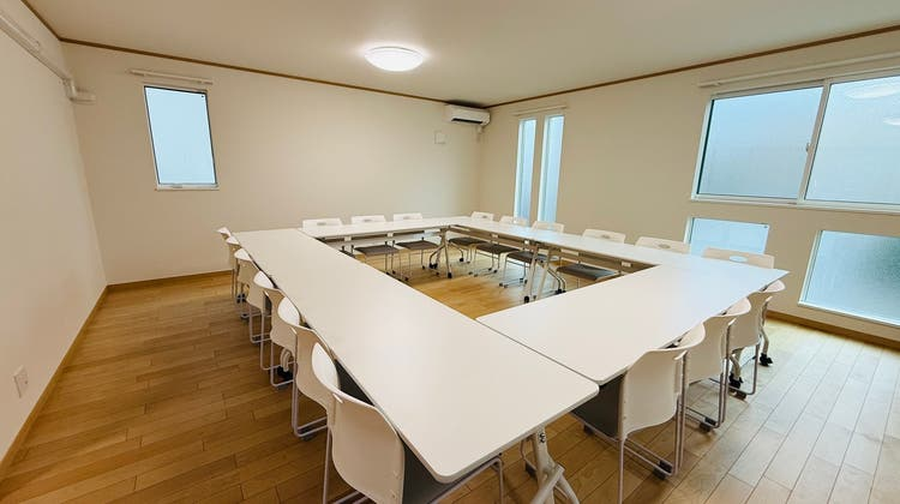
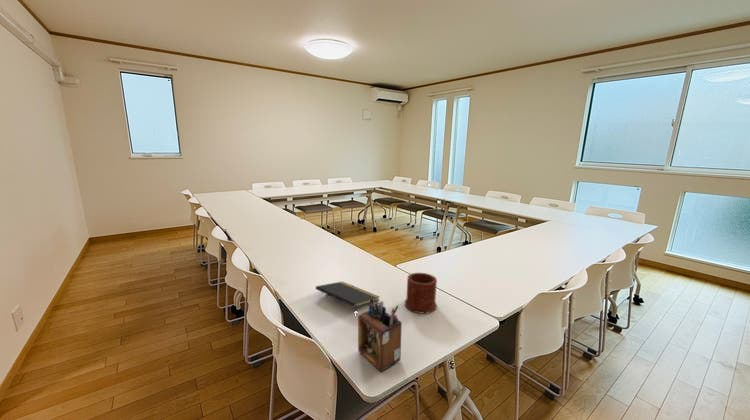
+ desk organizer [357,297,403,372]
+ notepad [315,281,380,310]
+ mug [404,272,438,314]
